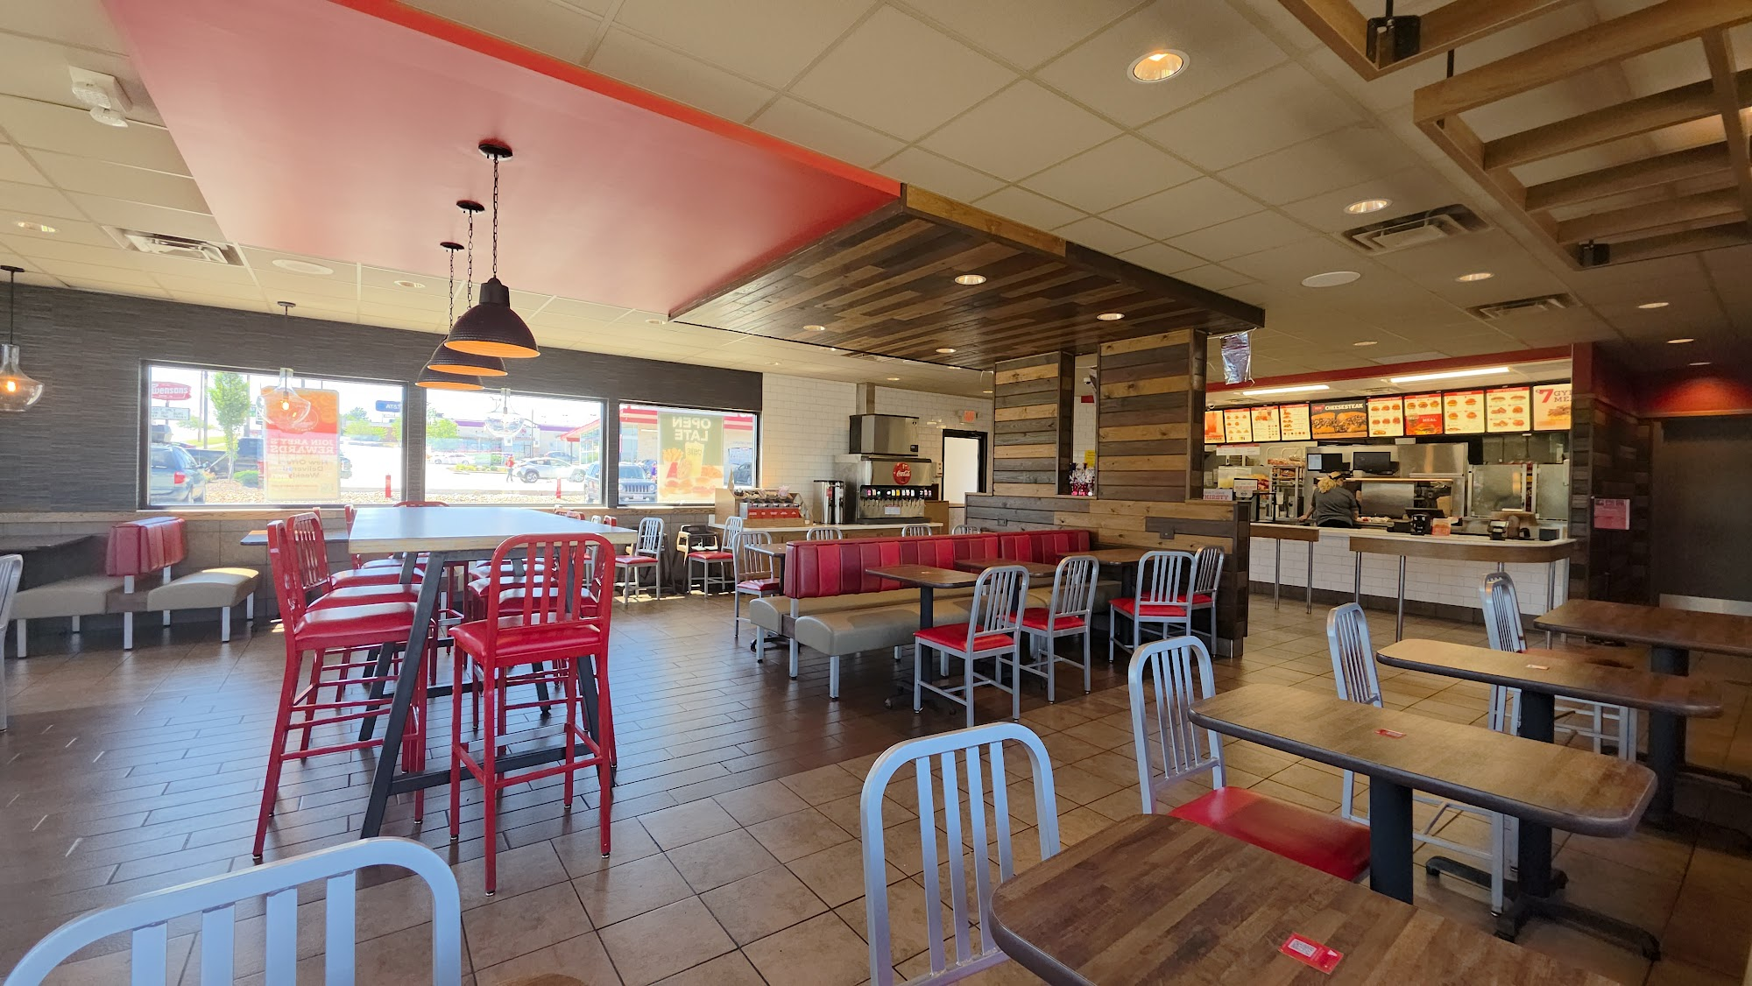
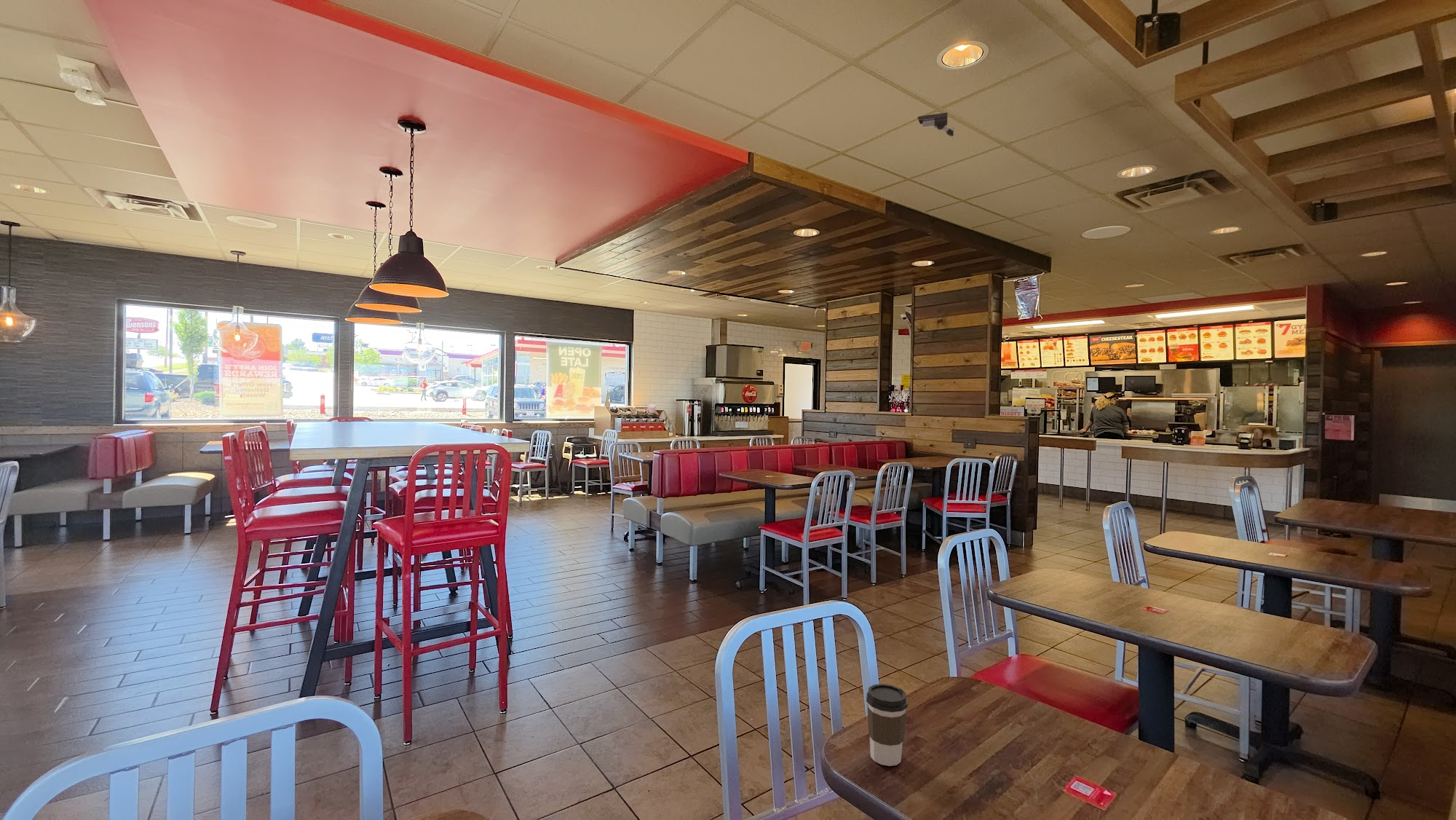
+ security camera [917,112,954,140]
+ coffee cup [866,683,909,767]
